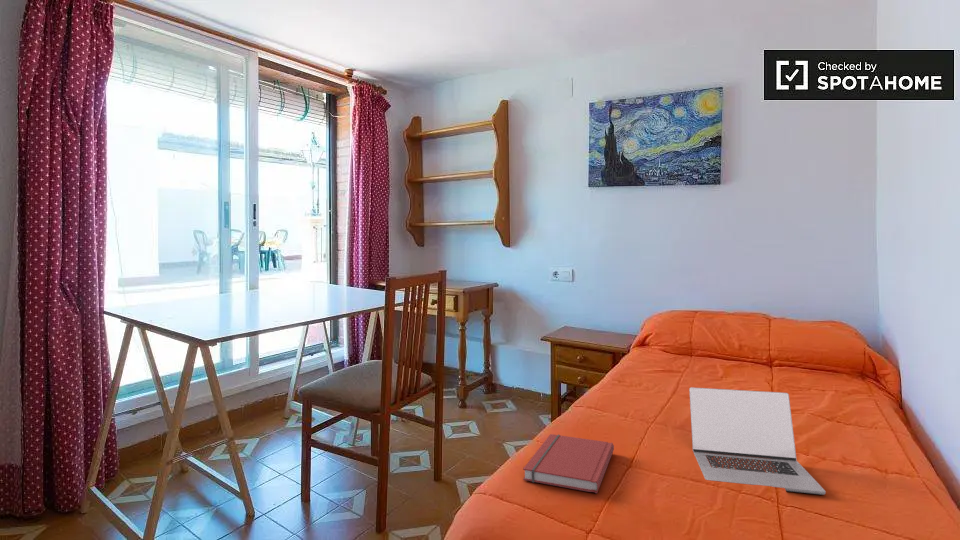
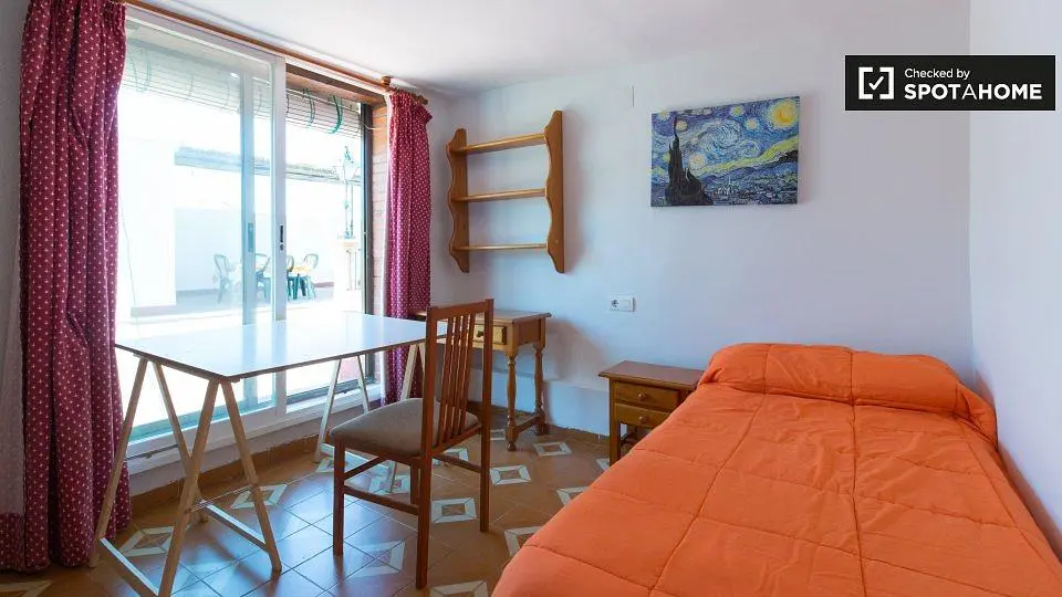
- laptop [688,386,826,496]
- book [522,433,615,494]
